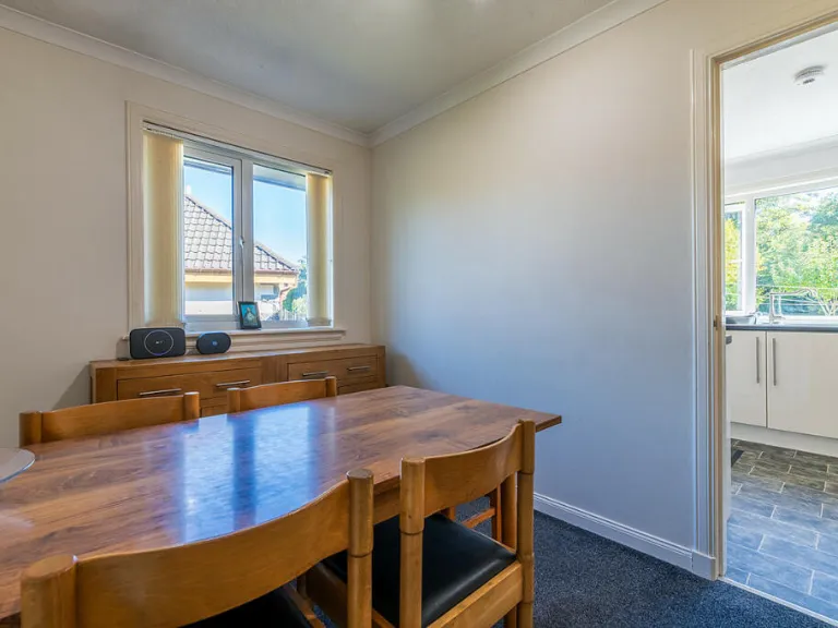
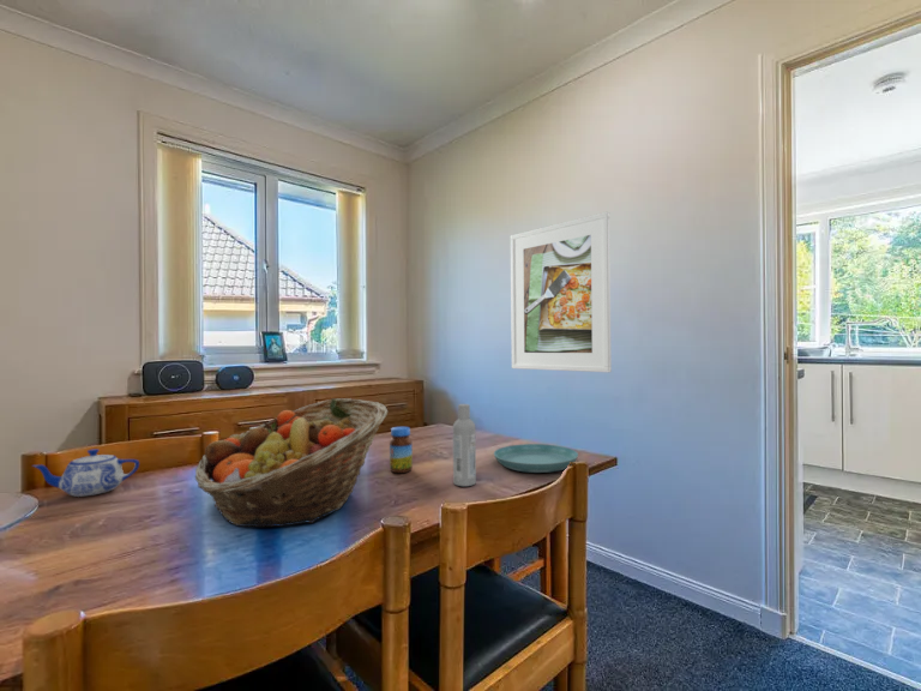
+ fruit basket [194,397,389,528]
+ teapot [31,447,140,498]
+ saucer [493,443,579,474]
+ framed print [510,211,613,373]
+ jar [389,426,414,474]
+ bottle [452,403,477,487]
